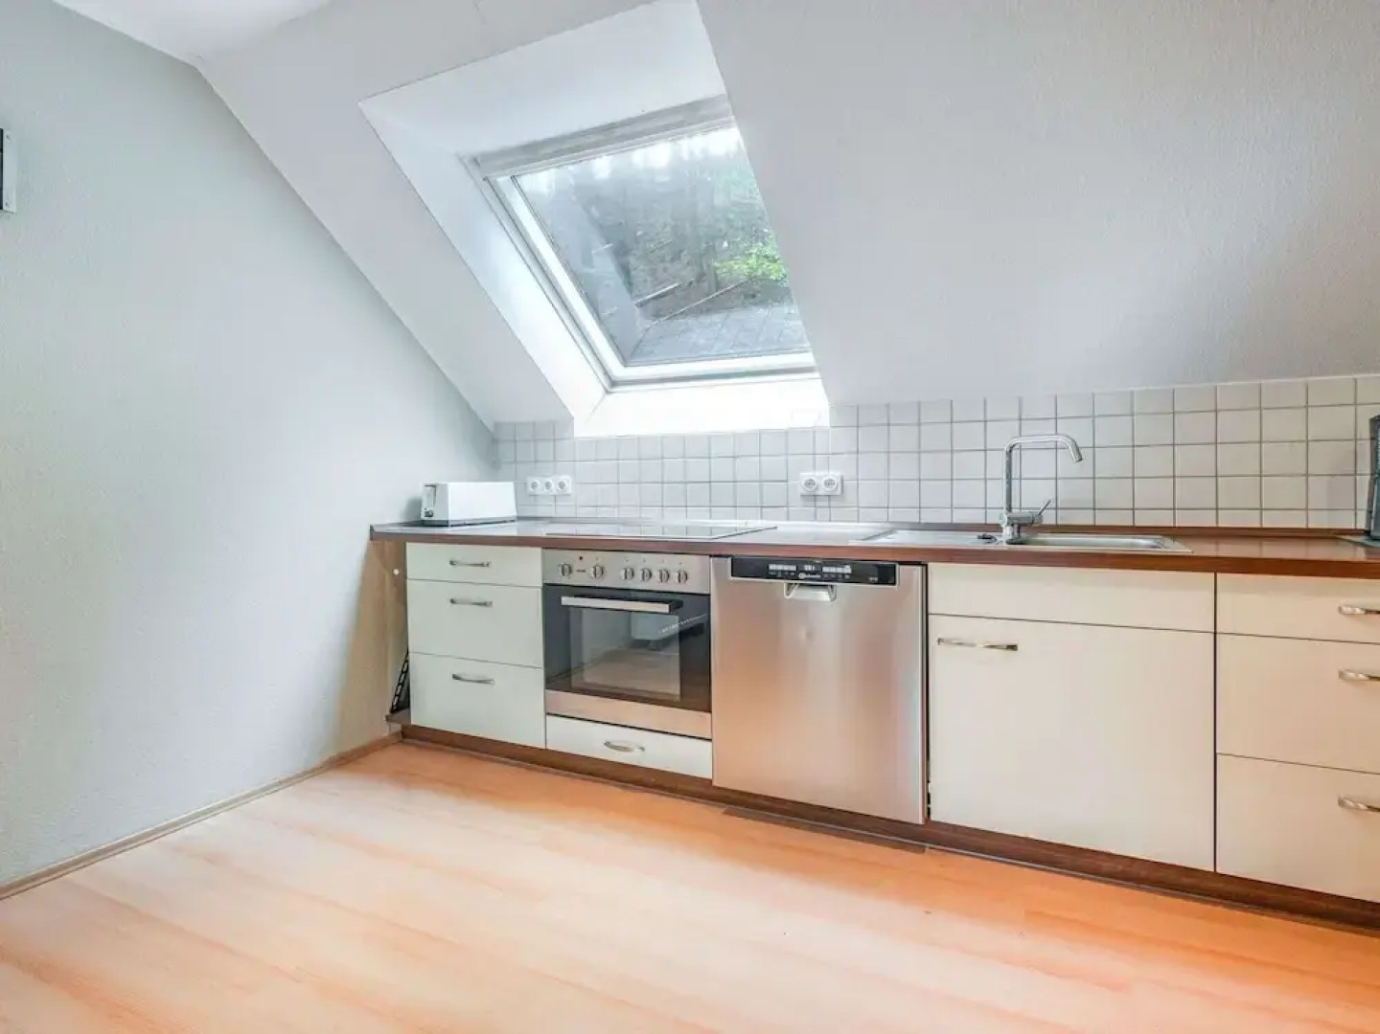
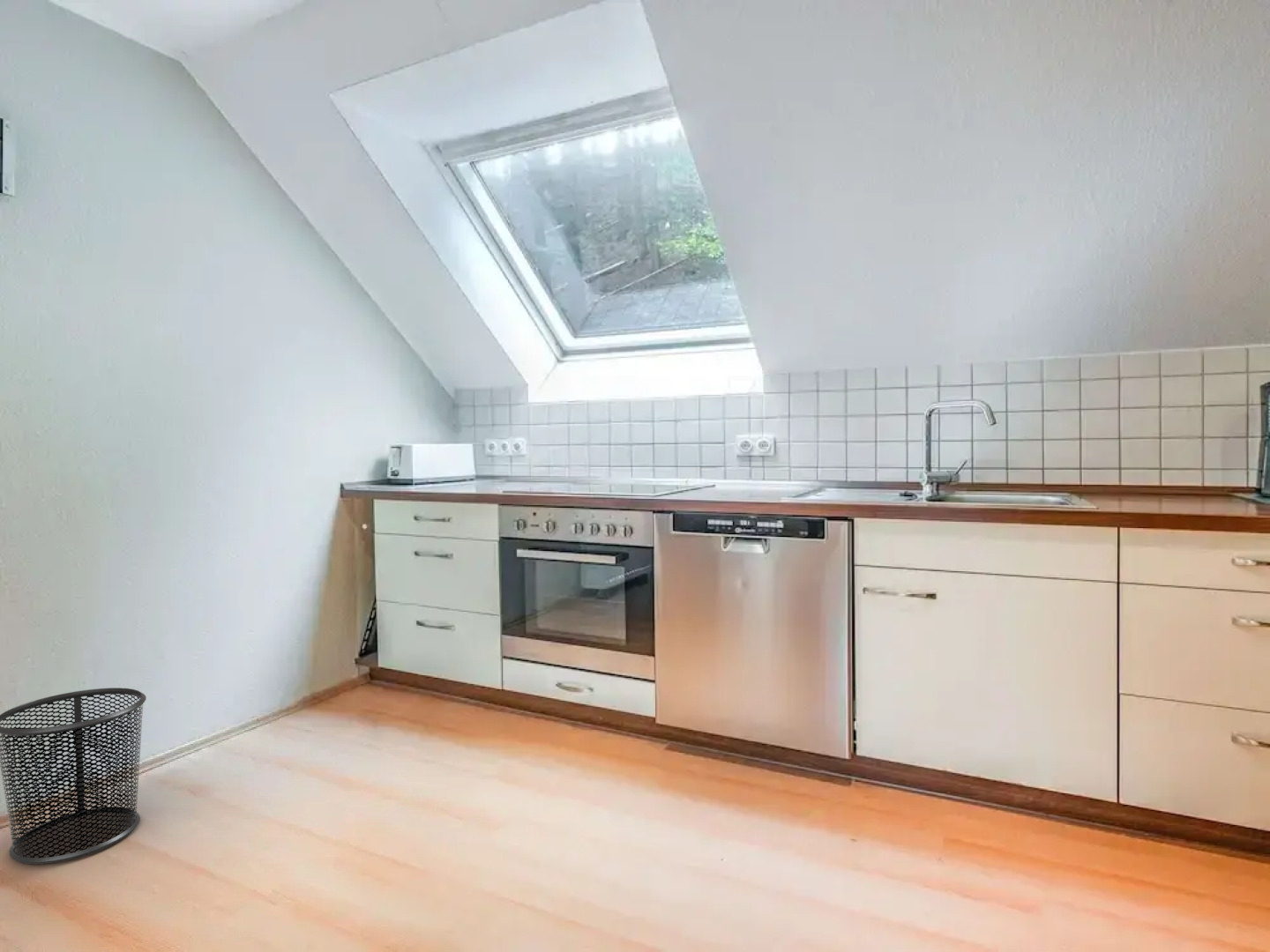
+ waste bin [0,687,147,865]
